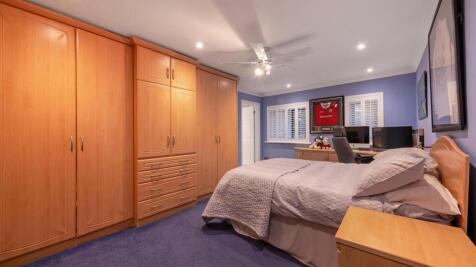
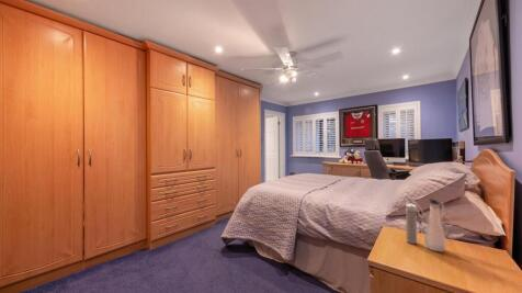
+ water bottle [405,198,454,252]
